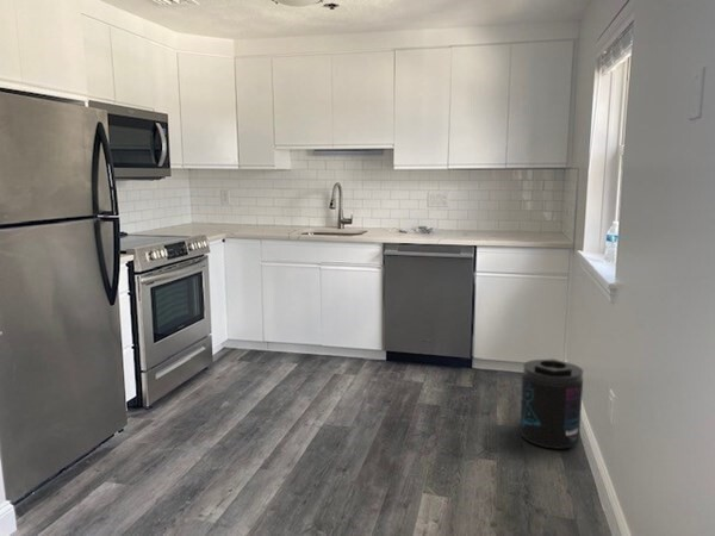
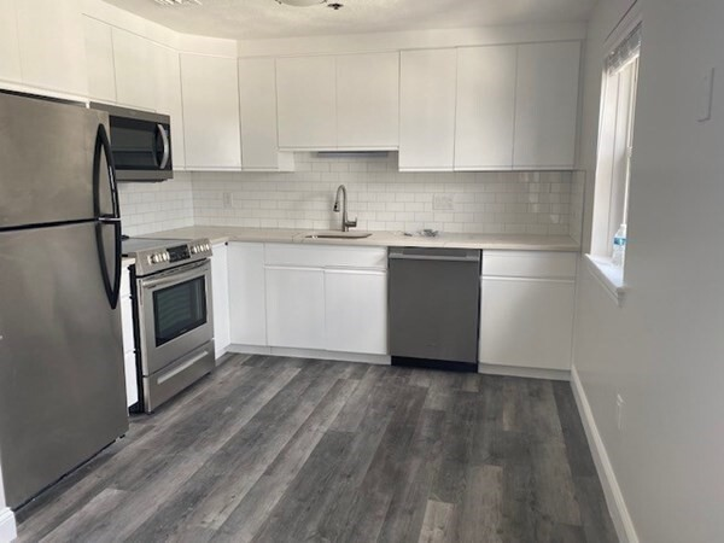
- supplement container [518,357,584,450]
